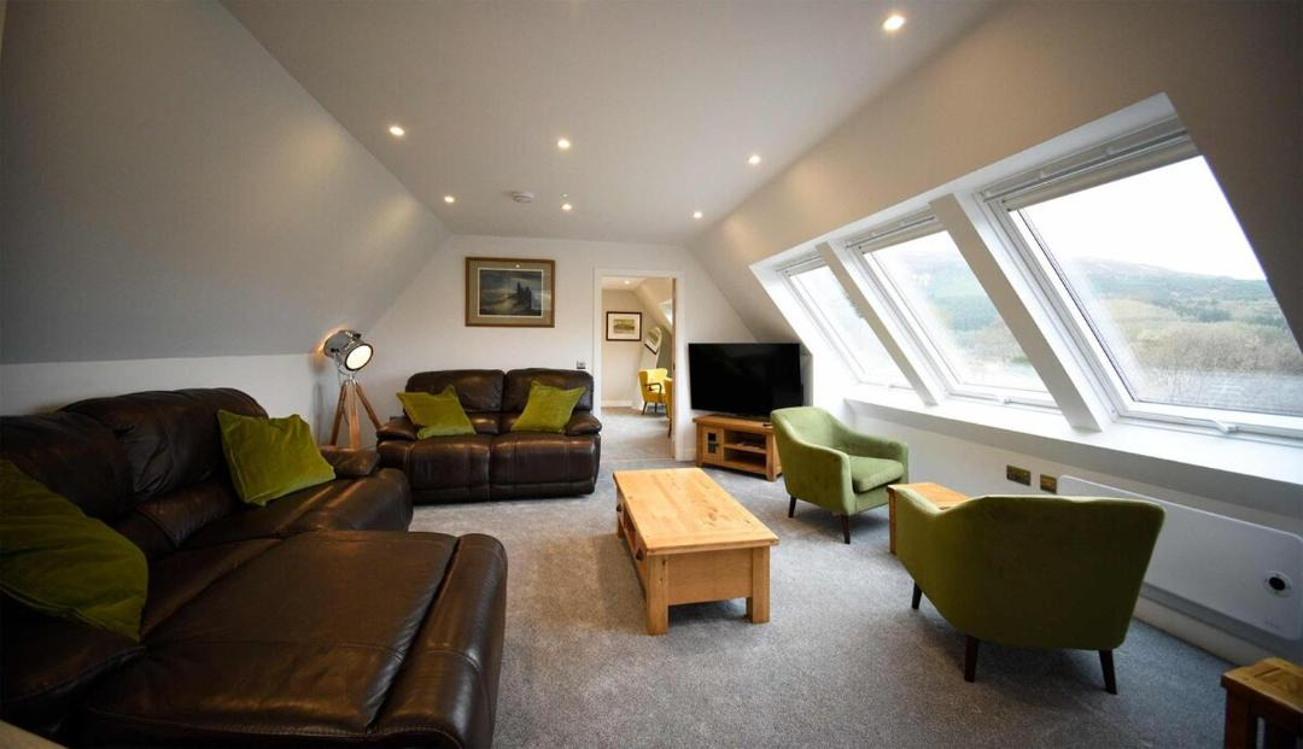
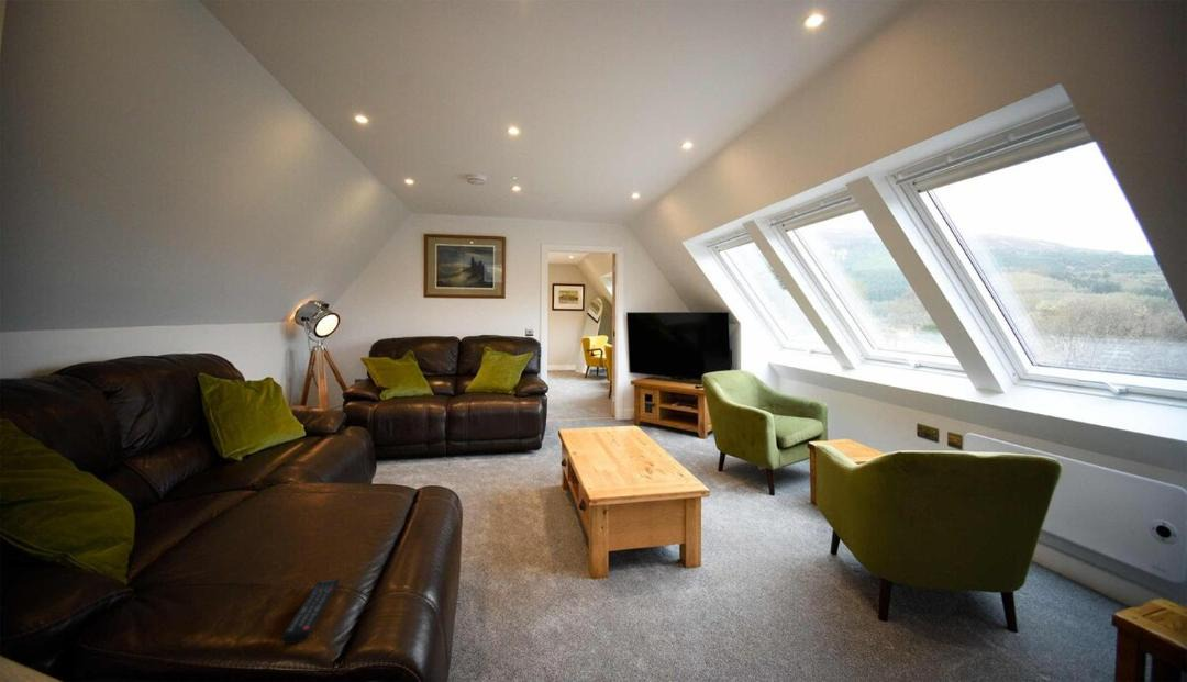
+ remote control [280,578,342,645]
